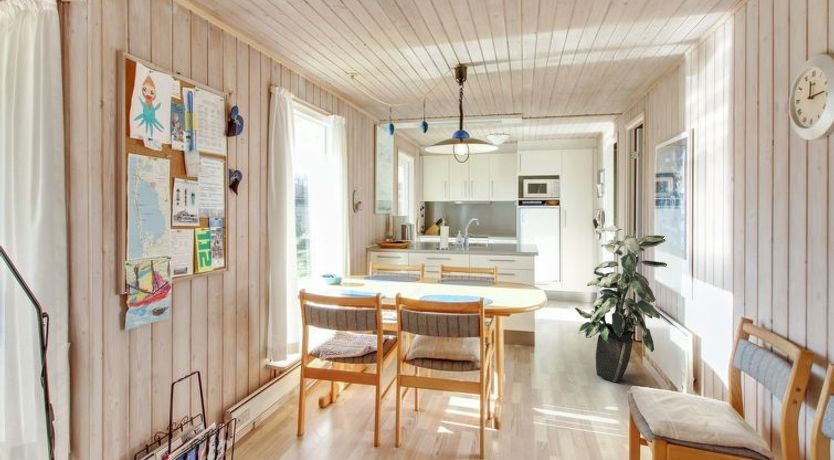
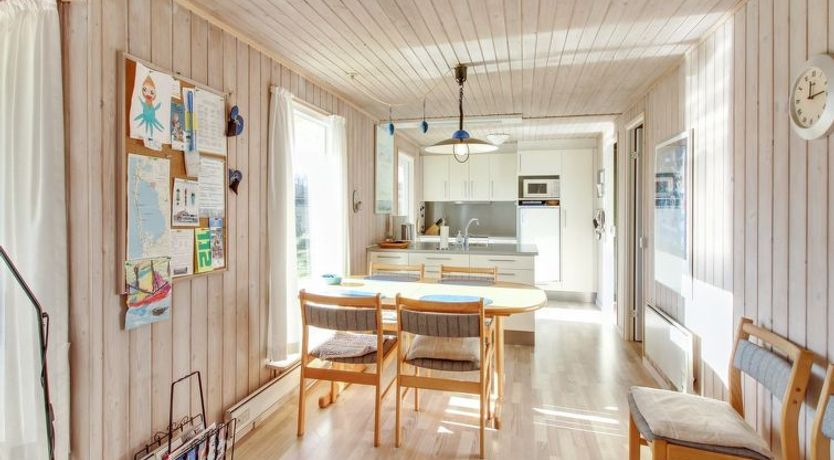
- indoor plant [574,226,668,383]
